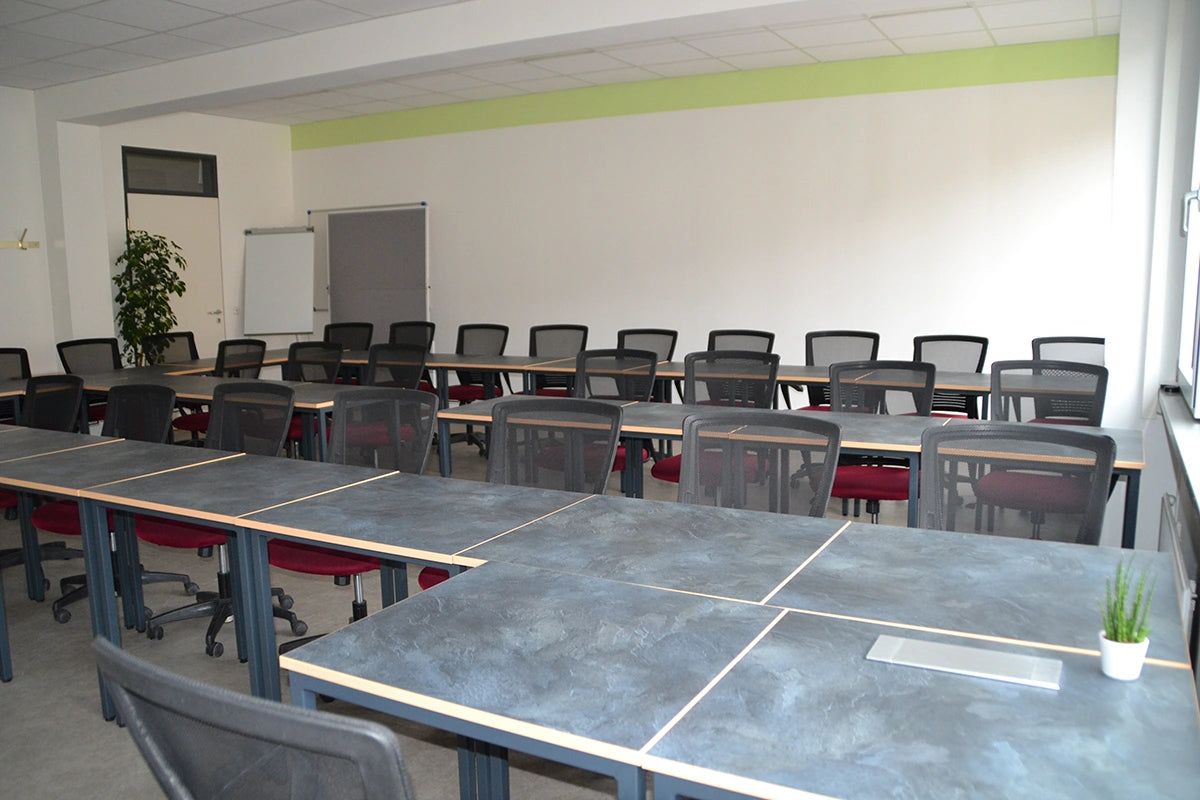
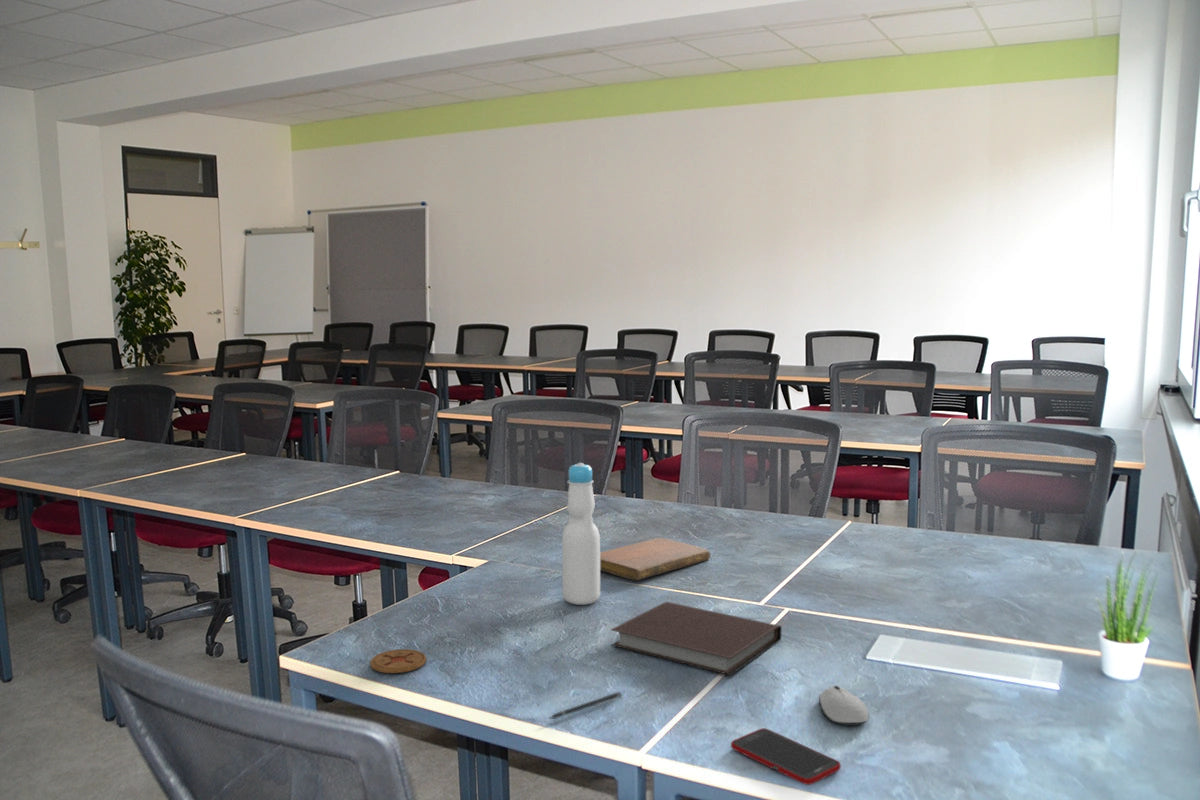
+ coaster [369,648,427,674]
+ bottle [561,462,601,606]
+ notebook [610,601,783,676]
+ computer mouse [818,685,870,727]
+ notebook [600,537,711,582]
+ pen [549,691,622,720]
+ cell phone [730,727,842,786]
